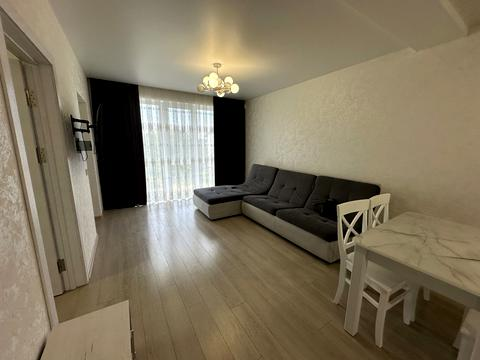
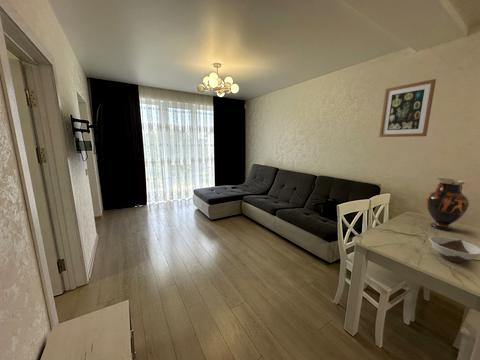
+ wall art [378,78,437,138]
+ bowl [429,235,480,264]
+ vase [425,177,471,232]
